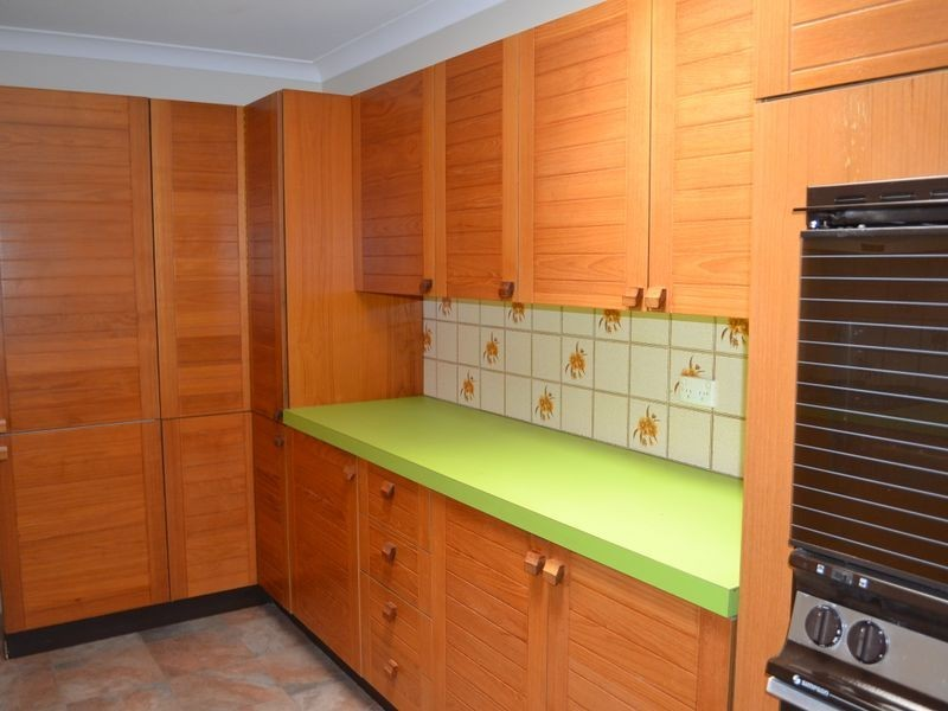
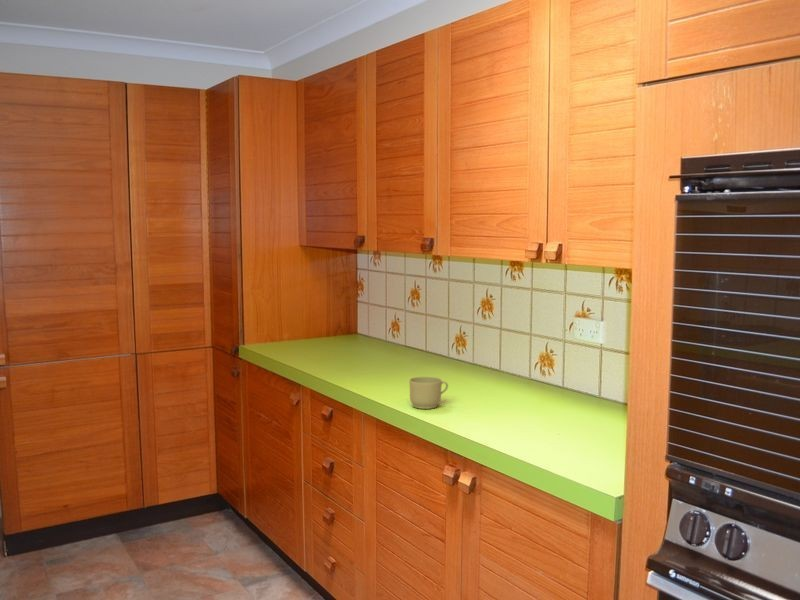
+ mug [409,376,449,410]
